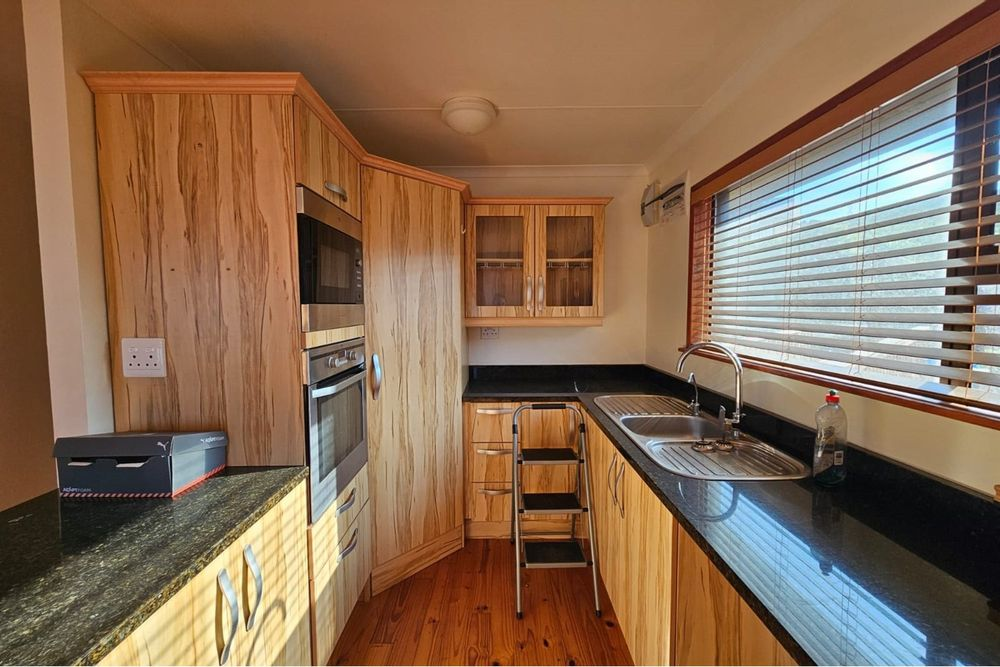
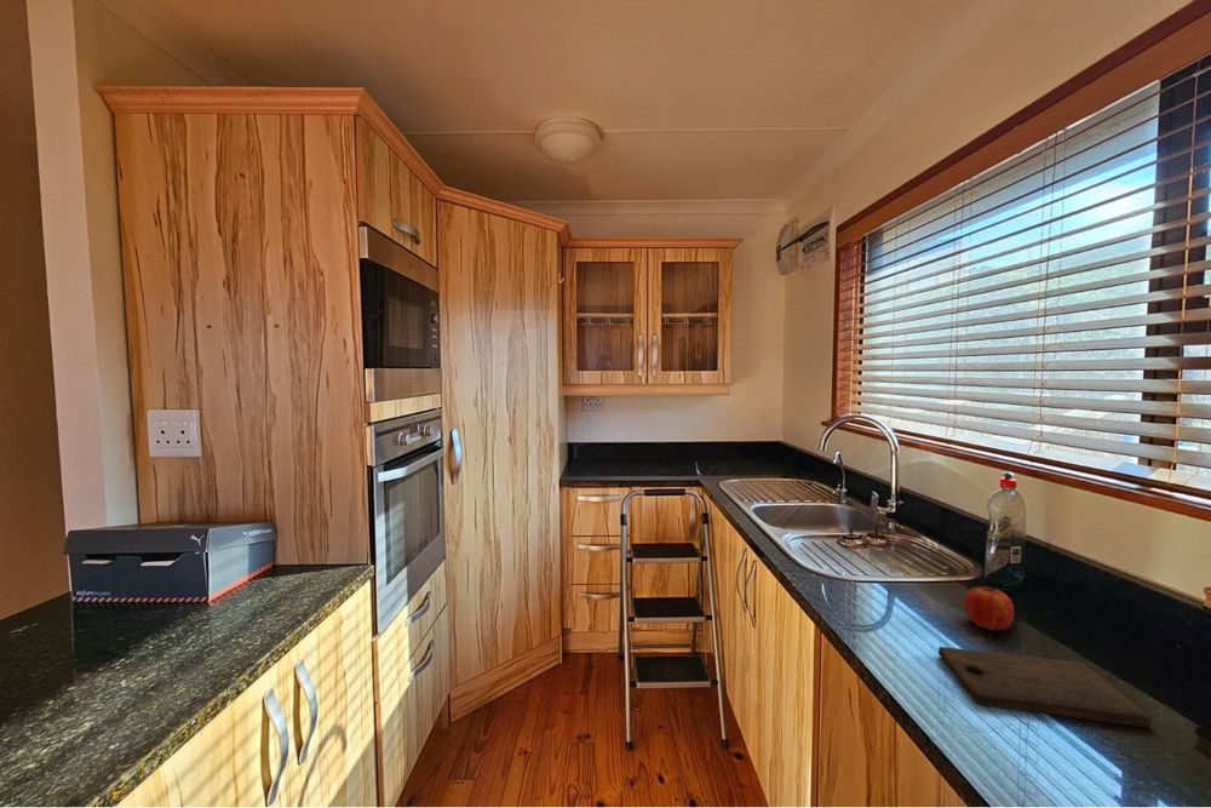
+ fruit [963,585,1015,631]
+ cutting board [937,646,1153,728]
